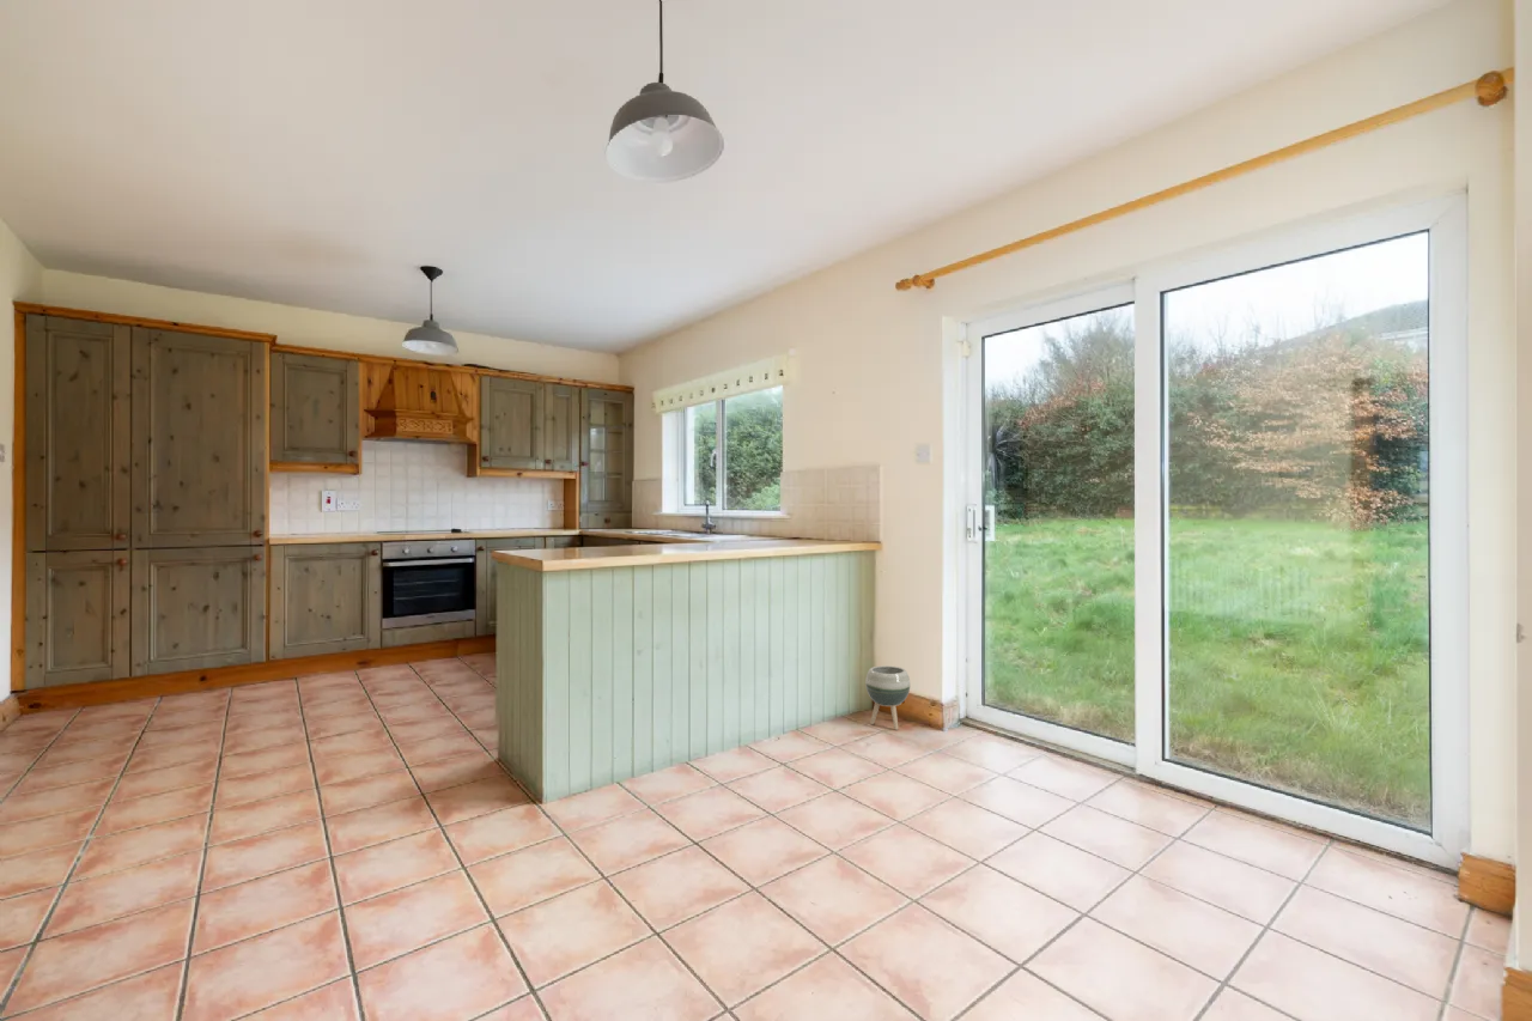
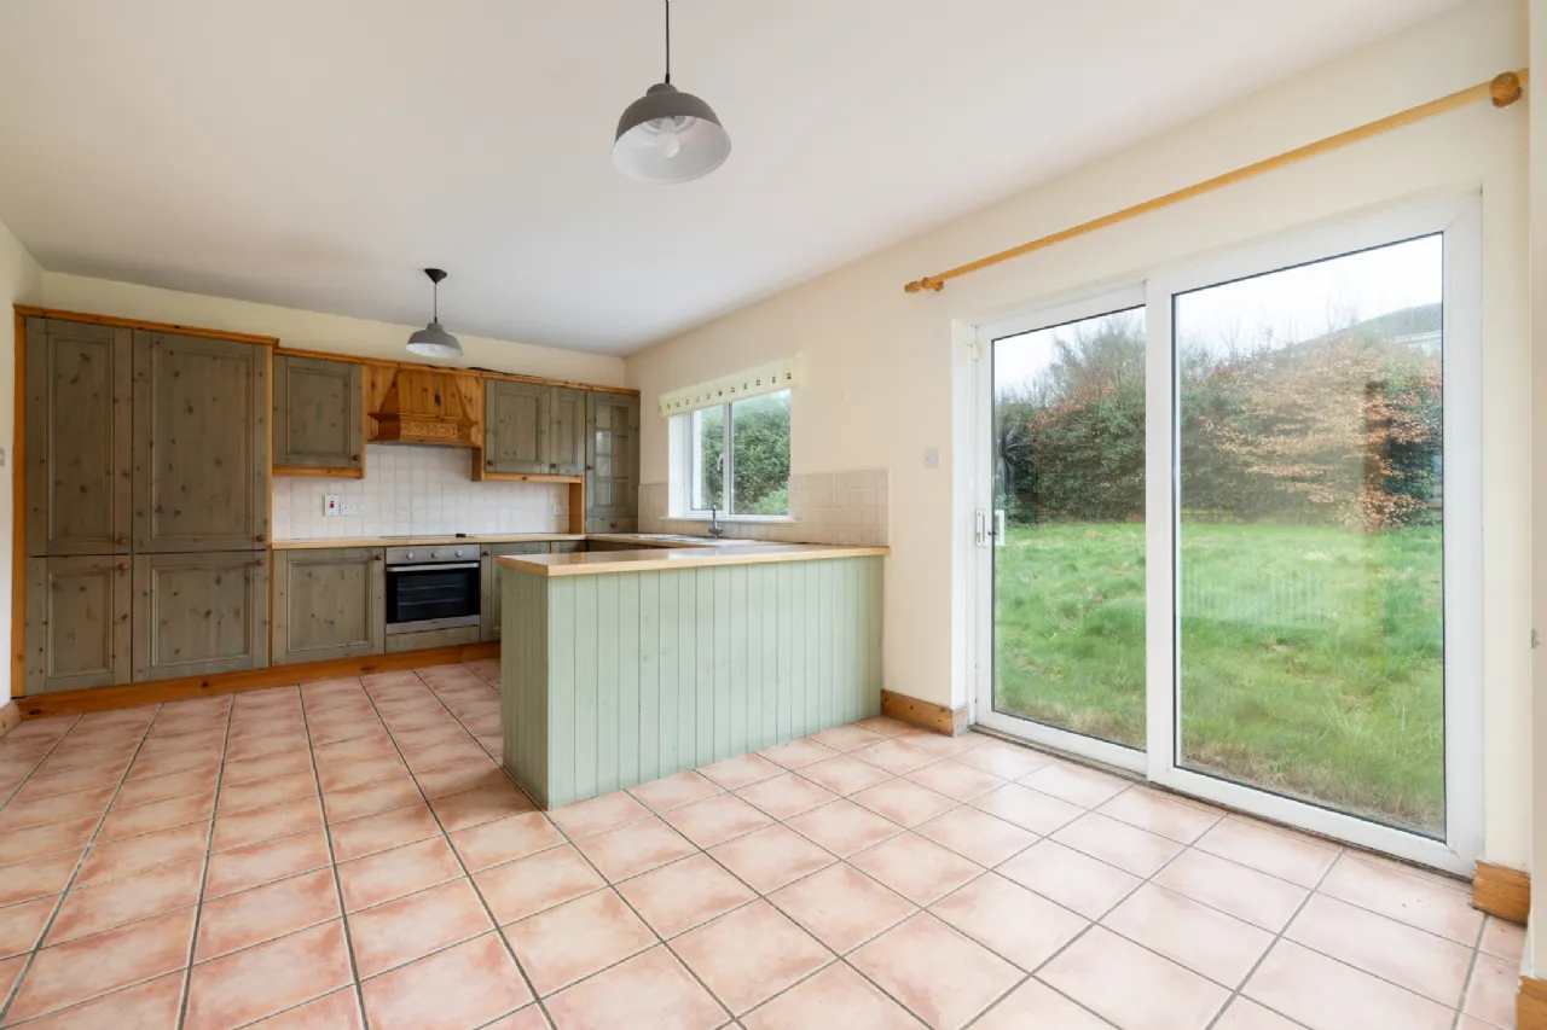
- planter [864,664,911,731]
